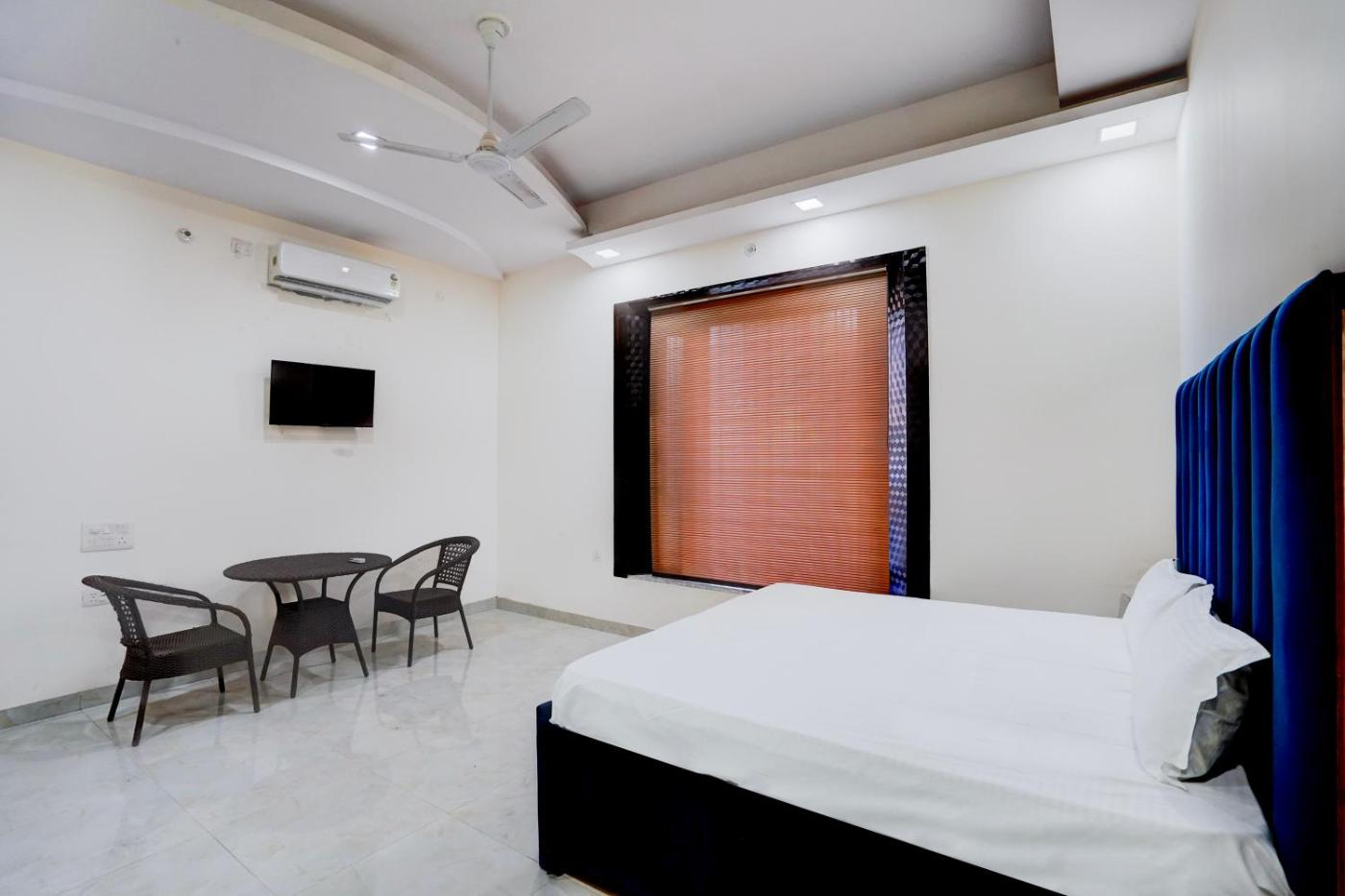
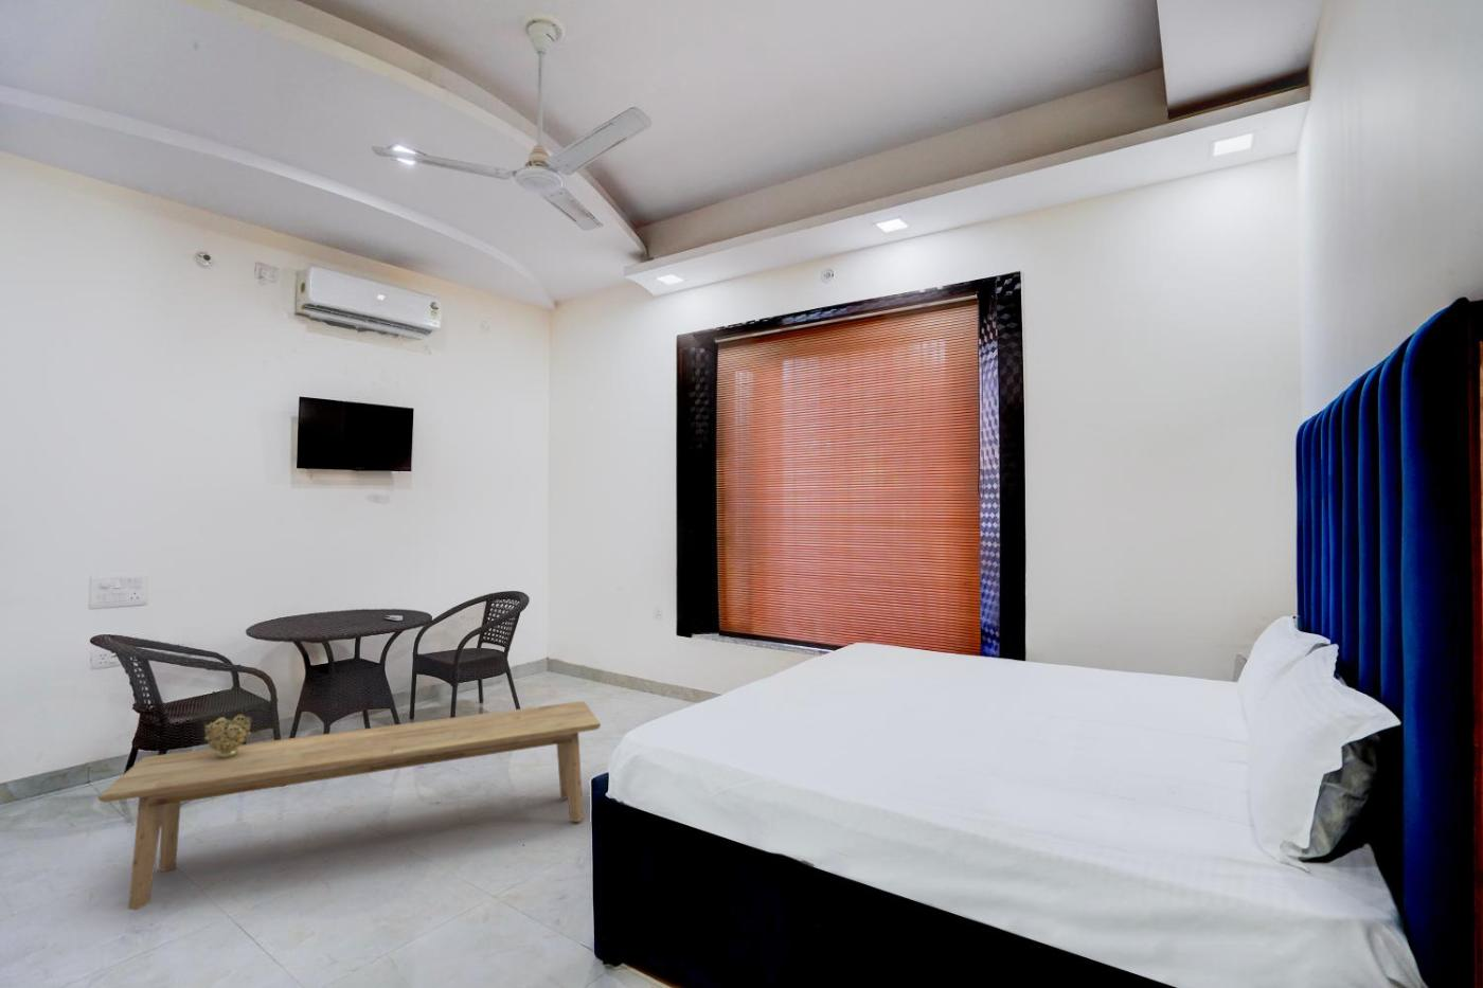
+ decorative bowl [202,713,254,759]
+ bench [96,700,602,911]
